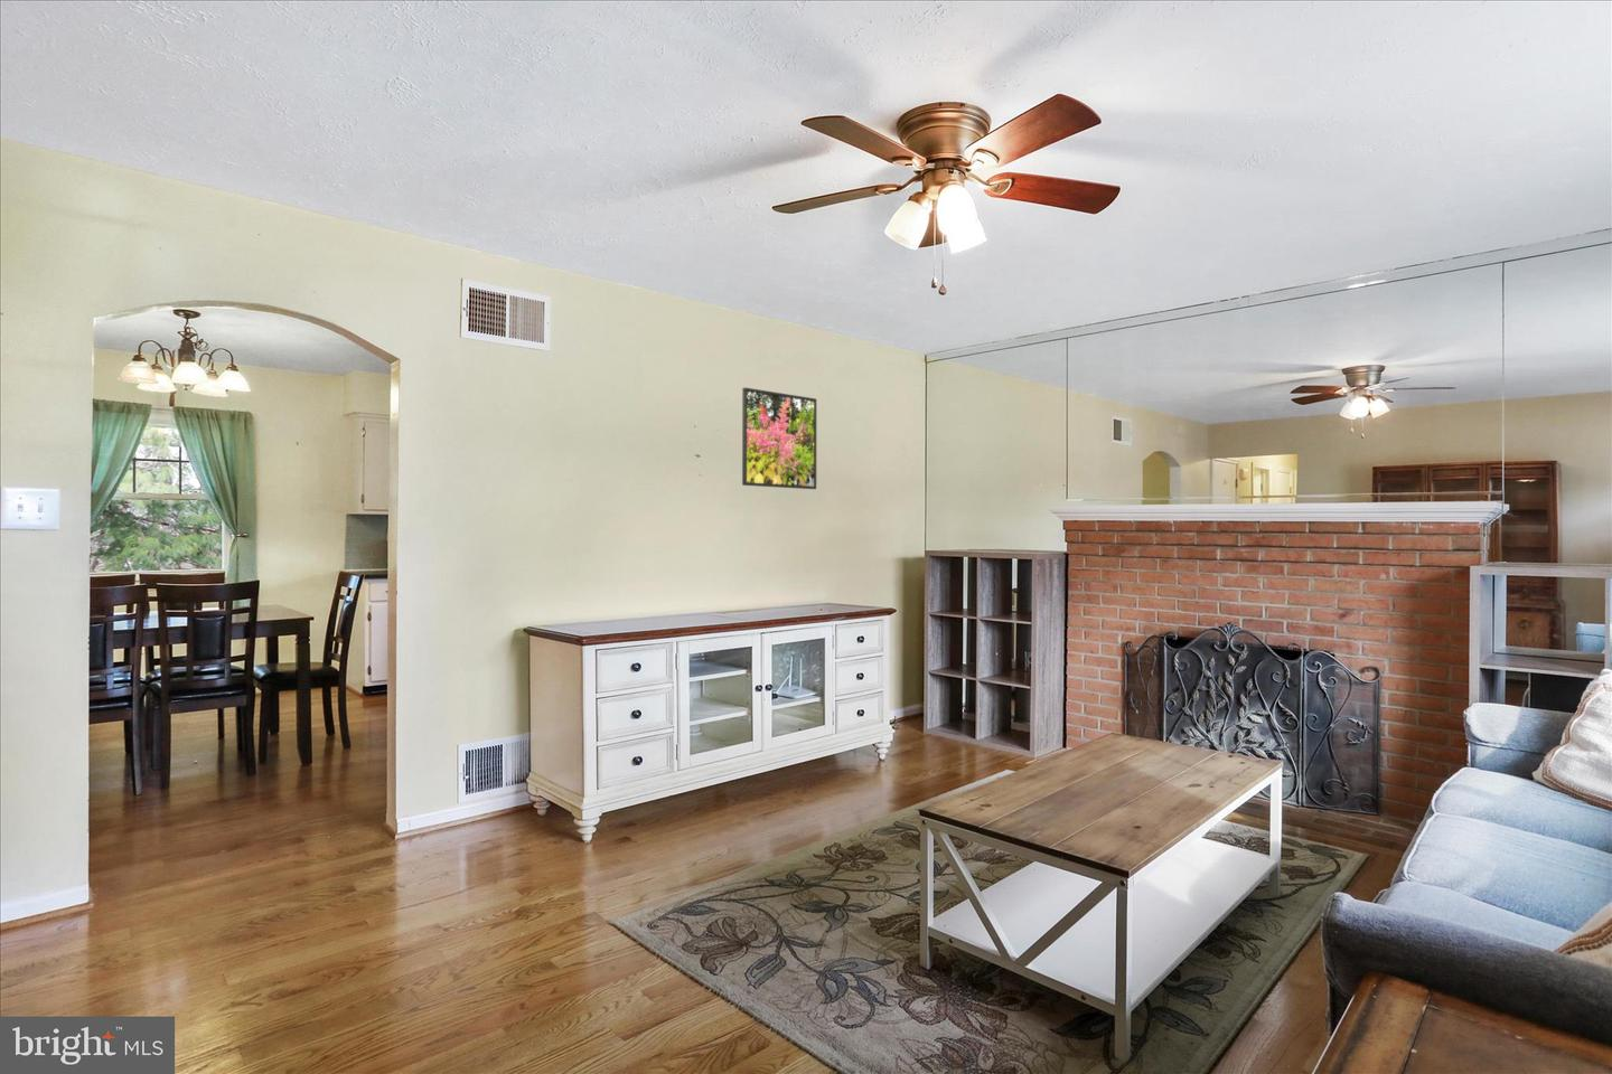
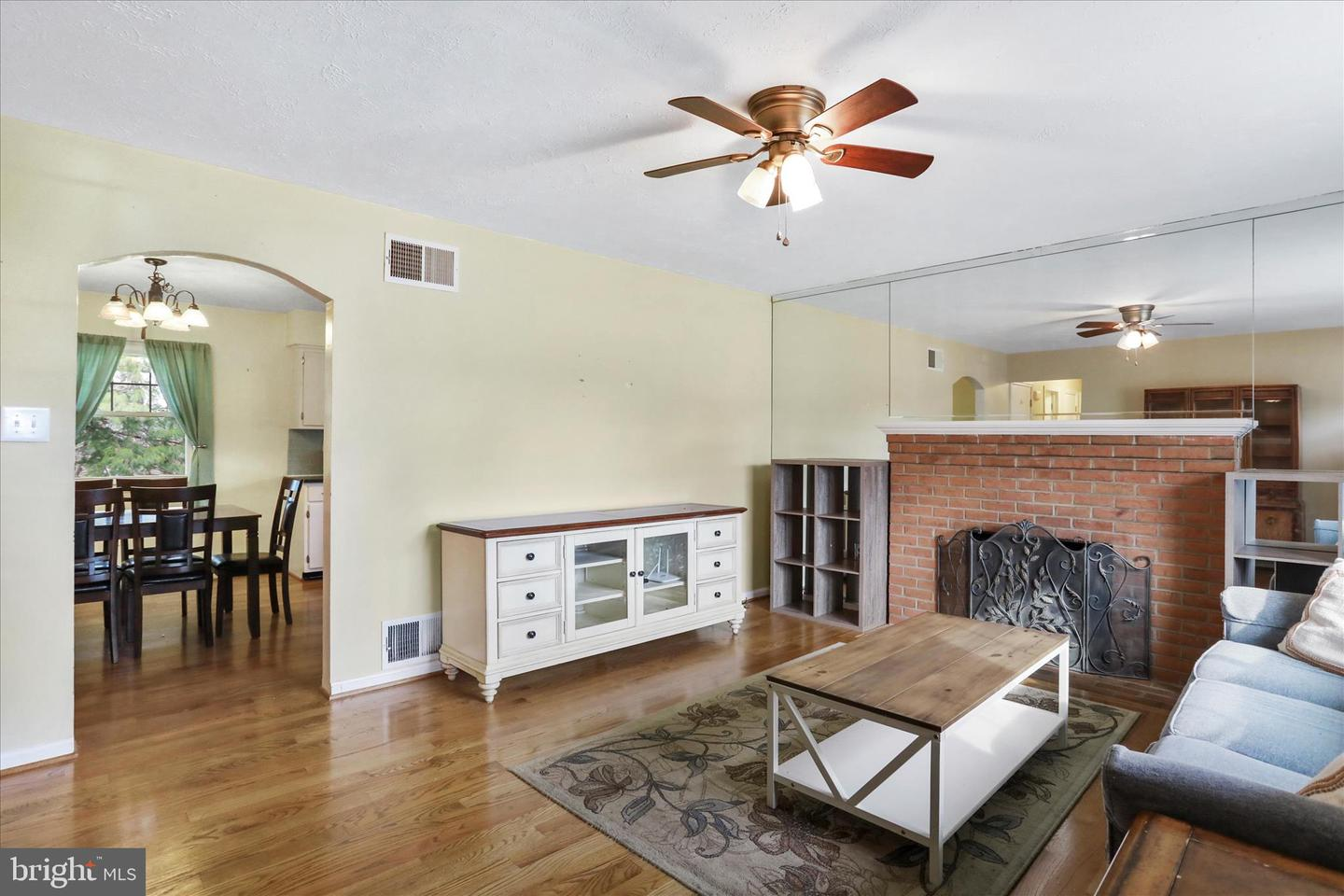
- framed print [741,386,817,490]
